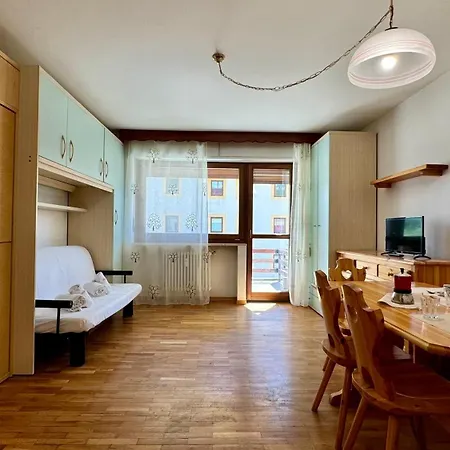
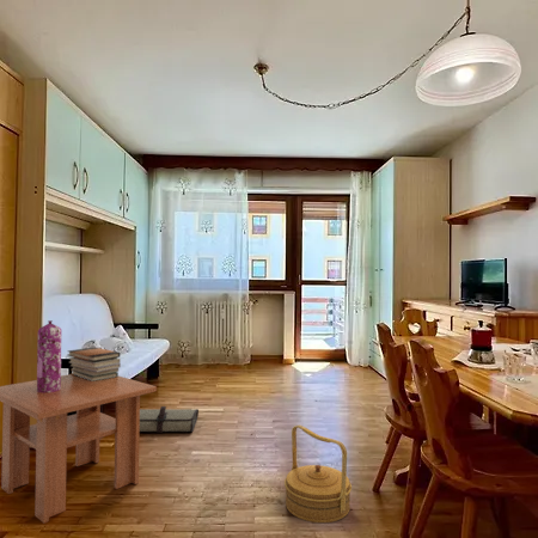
+ gas cylinder [36,319,63,392]
+ tool roll [140,405,200,434]
+ book stack [66,346,122,381]
+ coffee table [0,373,158,524]
+ basket [283,424,353,524]
